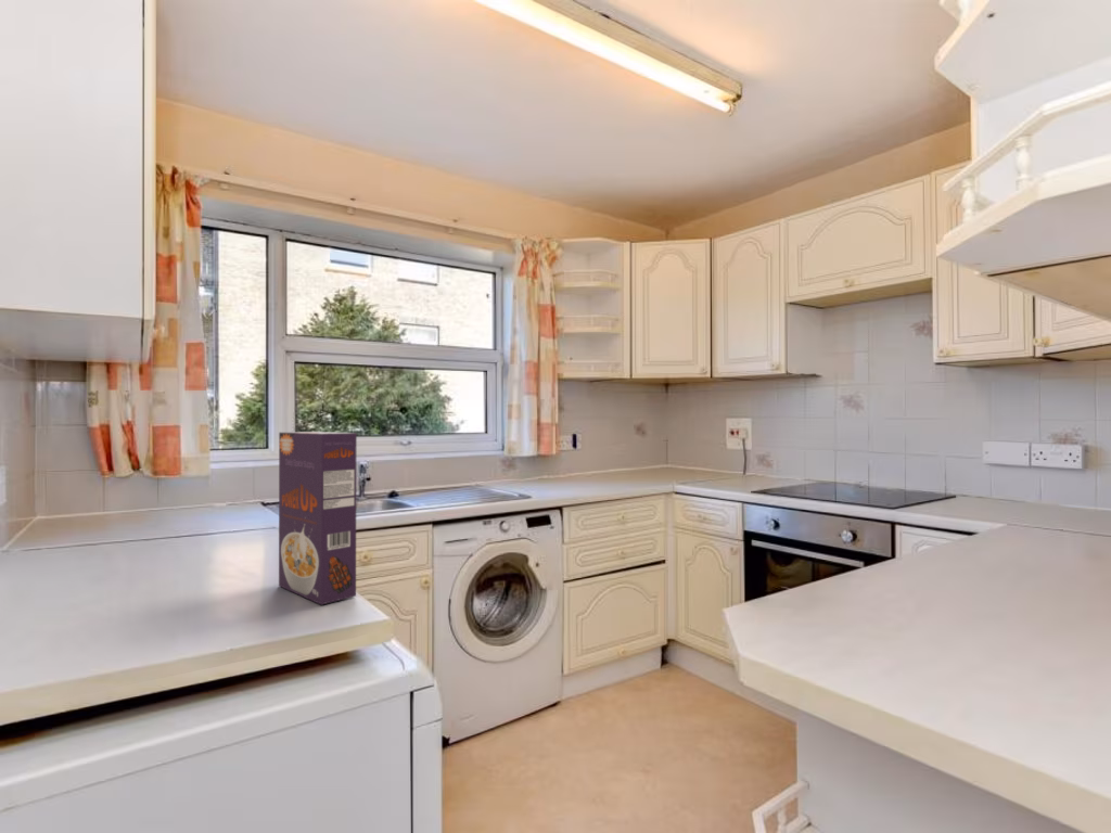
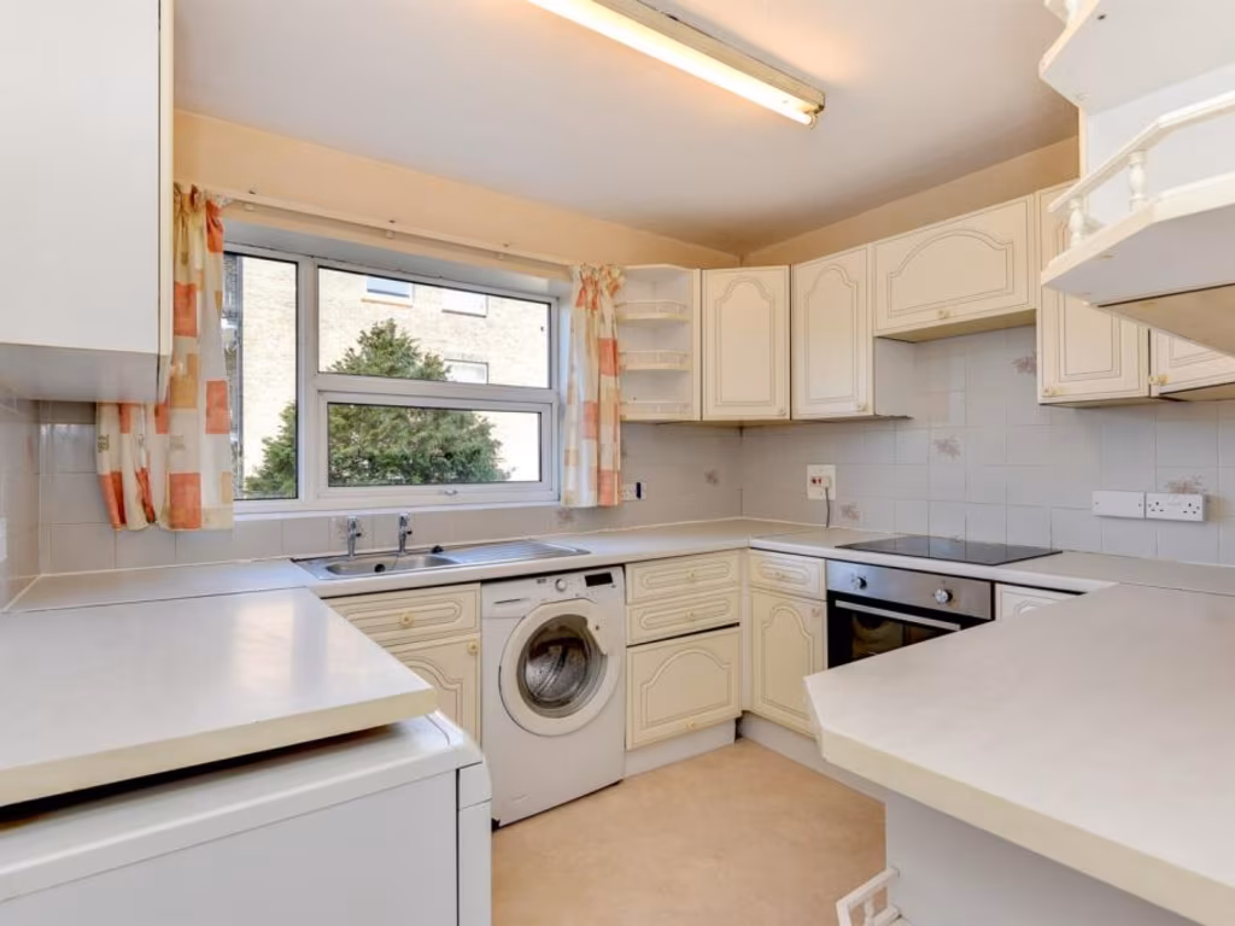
- cereal box [278,431,358,605]
